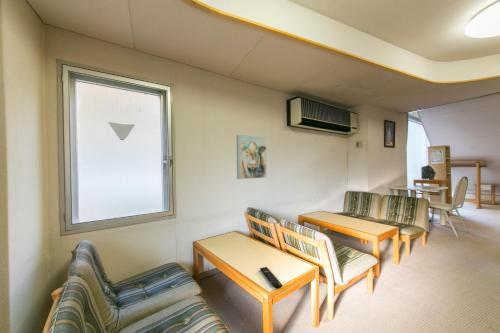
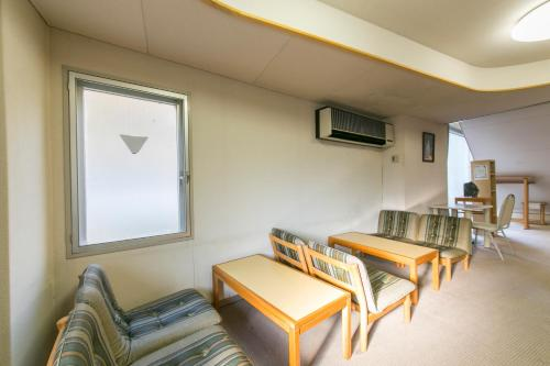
- wall art [236,134,267,180]
- remote control [259,266,283,290]
